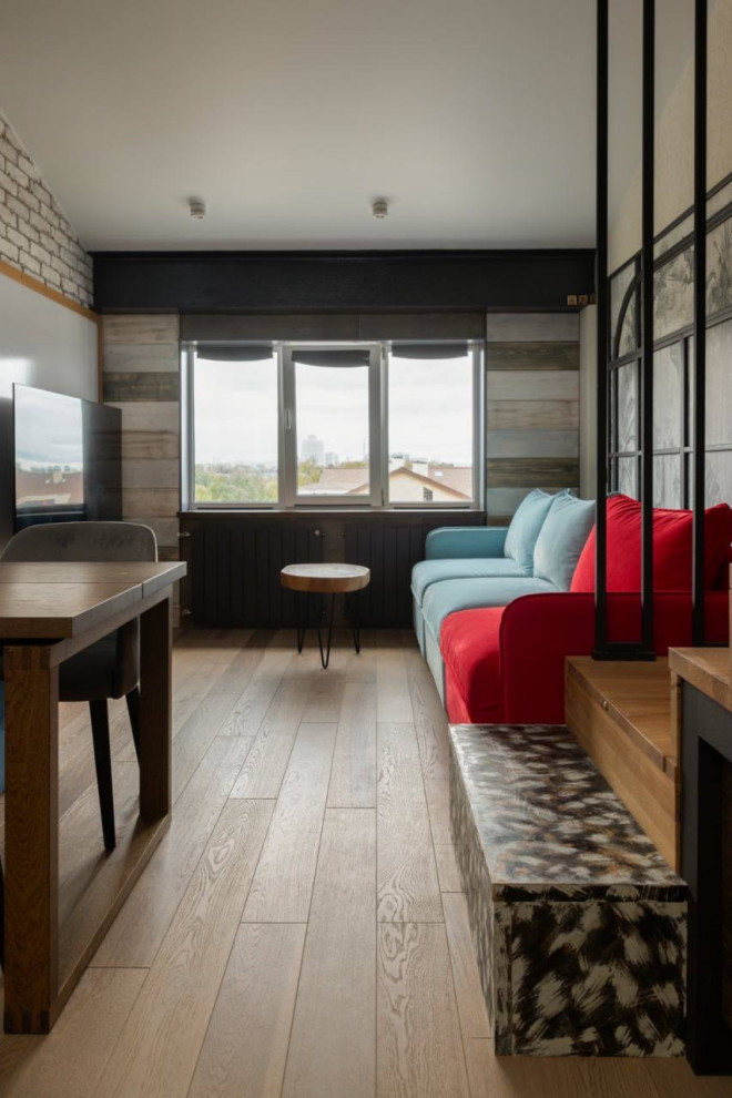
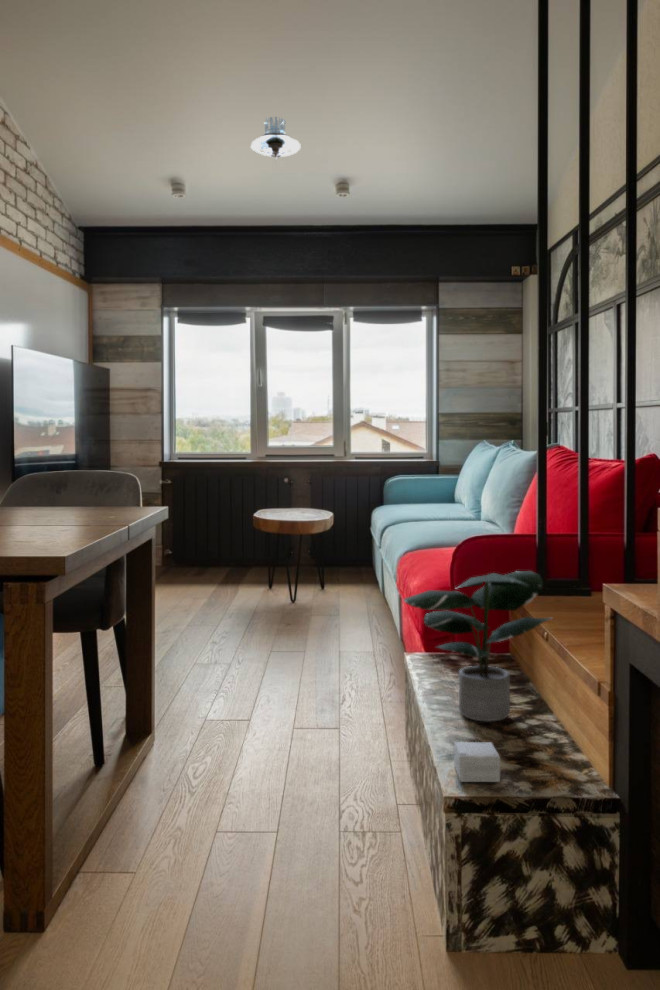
+ ceiling lamp [250,116,301,162]
+ potted plant [403,570,553,723]
+ small box [453,741,501,783]
